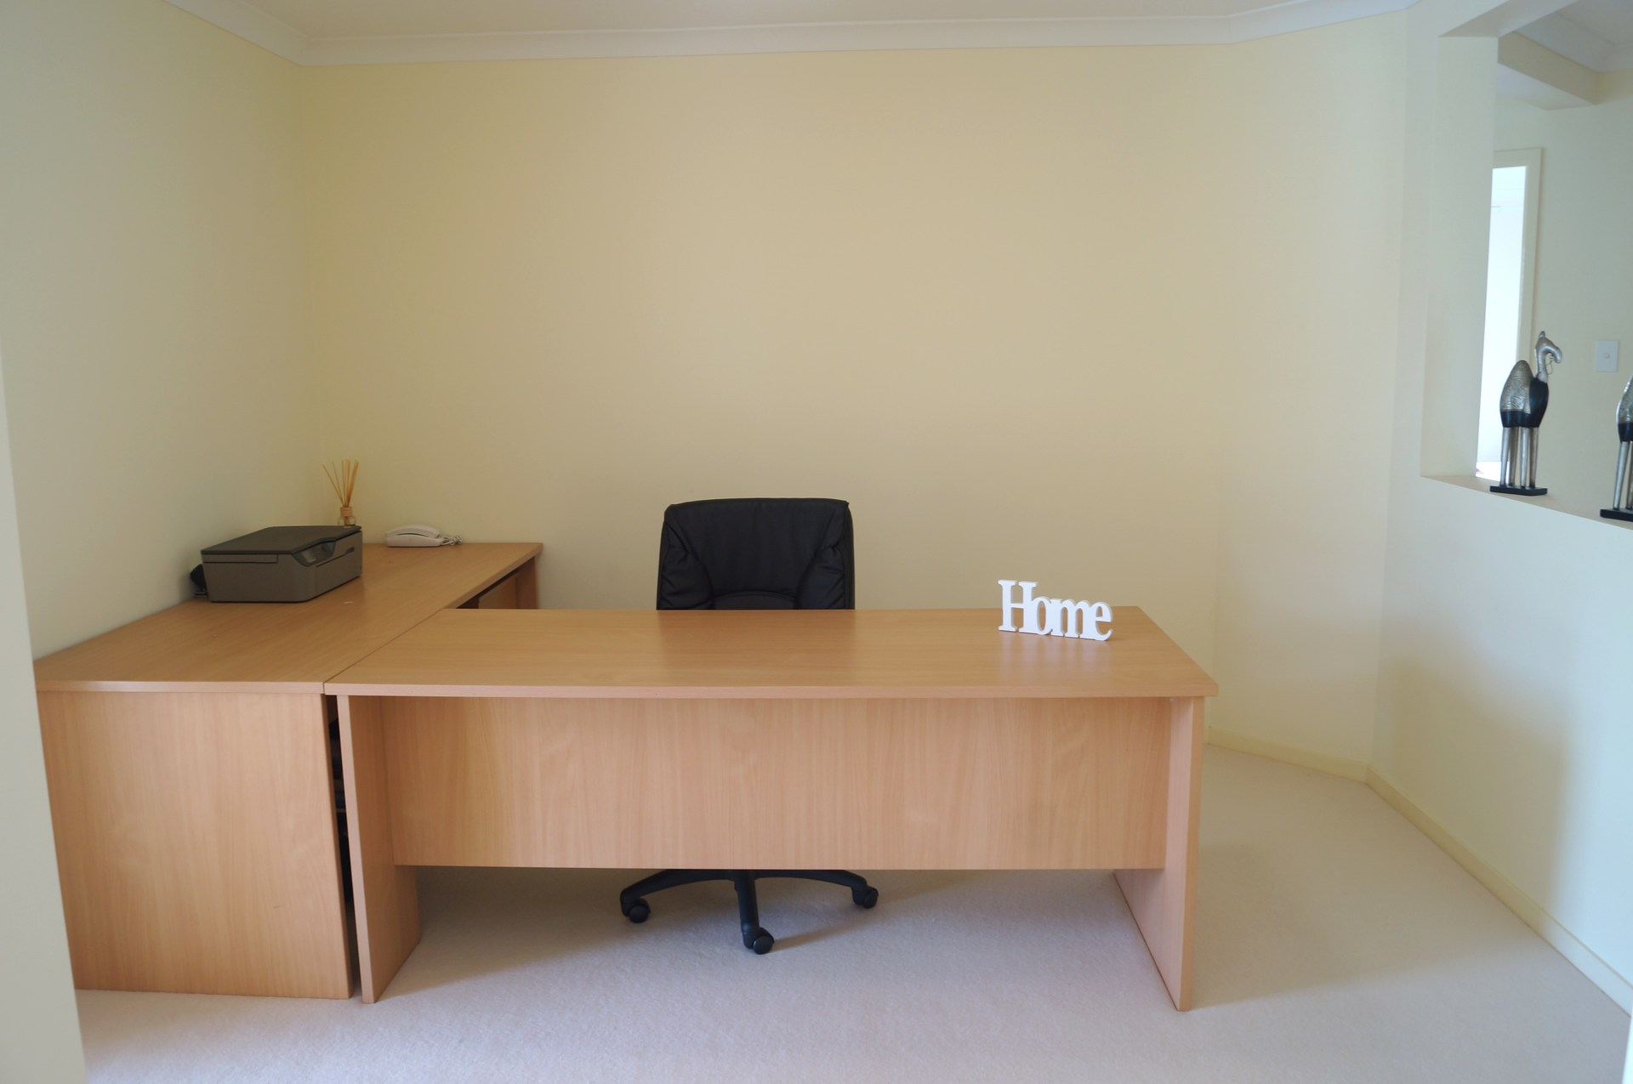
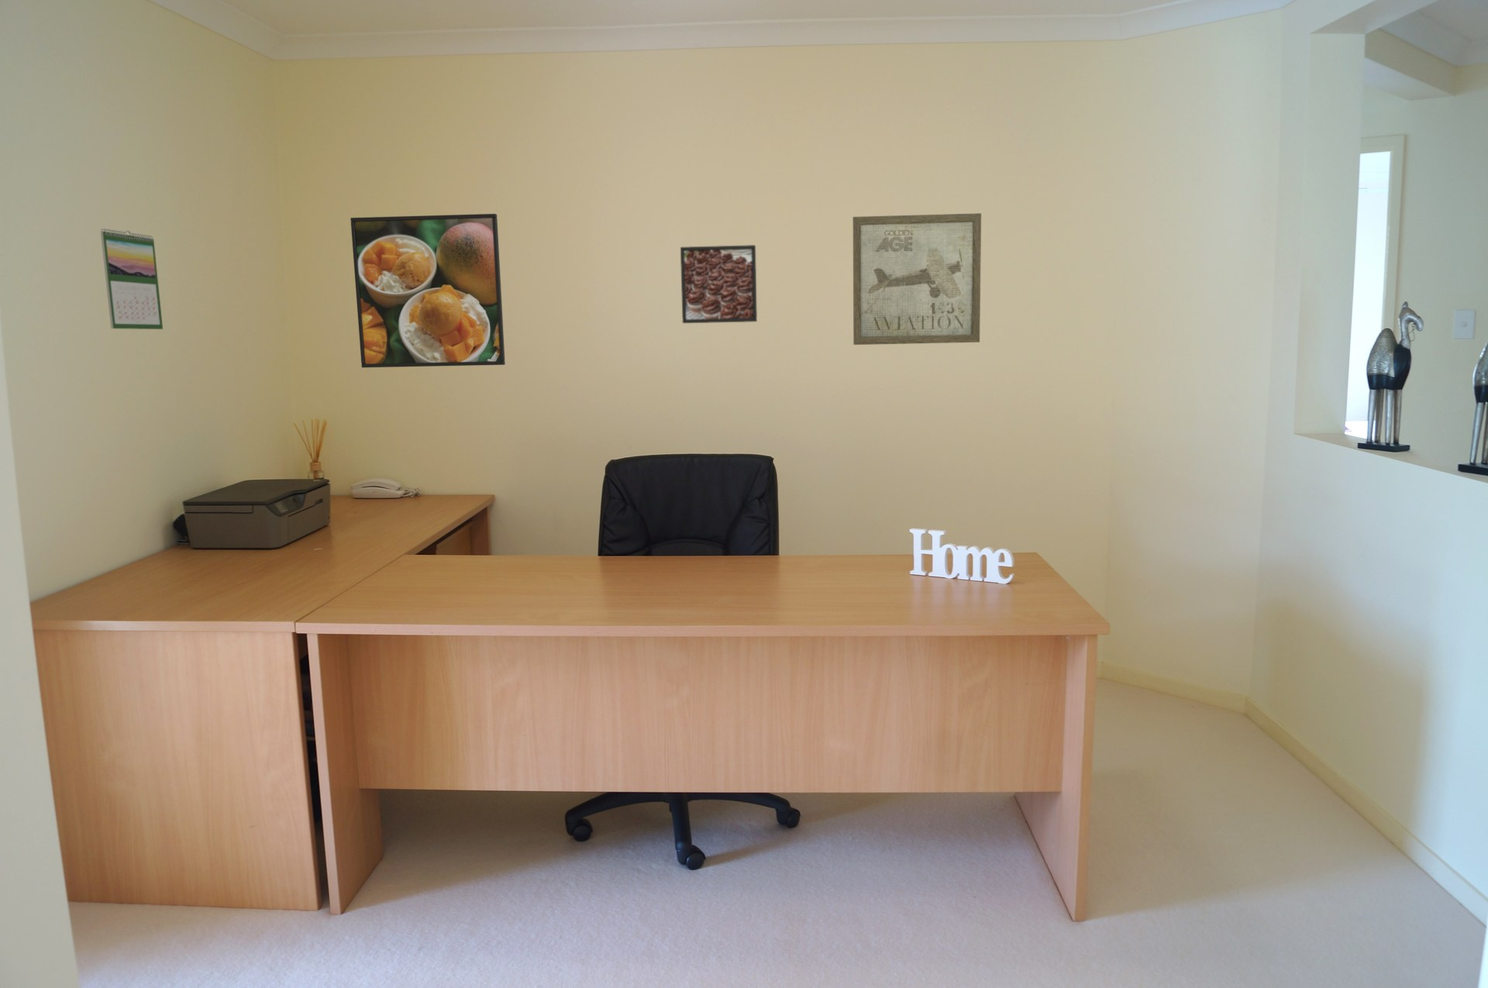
+ wall art [852,213,982,345]
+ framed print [680,244,758,324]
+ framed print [349,213,506,368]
+ calendar [100,228,163,330]
